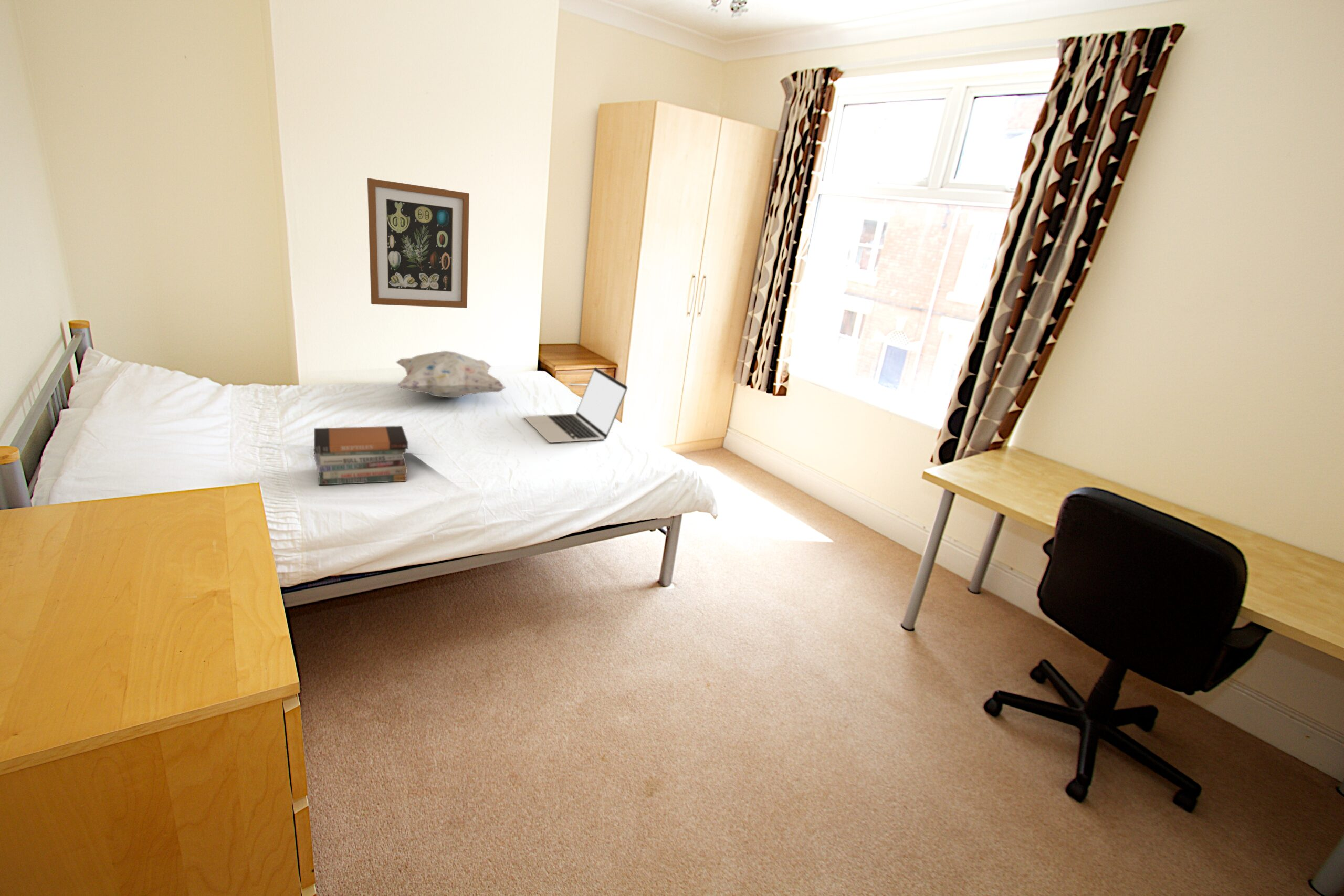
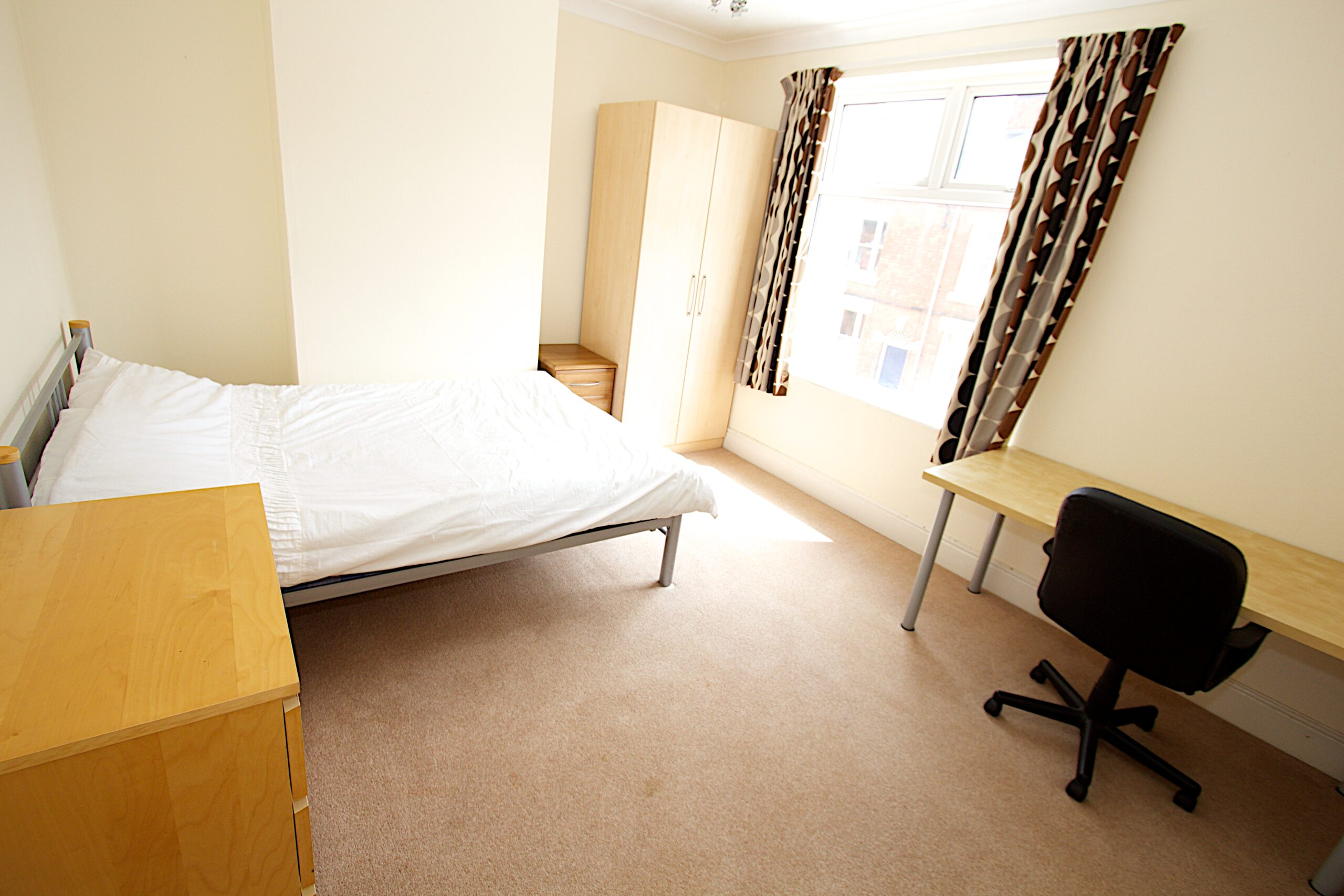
- wall art [367,177,470,309]
- book stack [313,425,408,486]
- decorative pillow [395,350,507,398]
- laptop [523,367,628,443]
